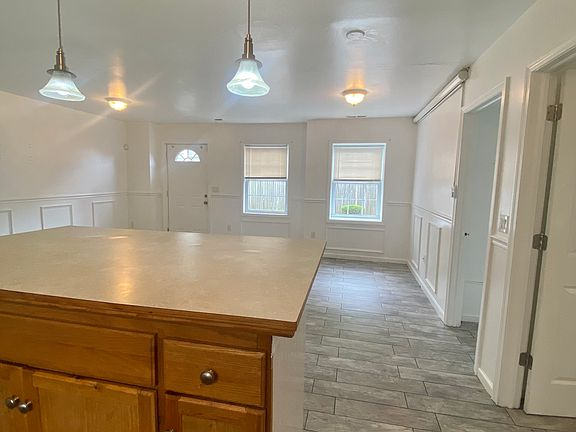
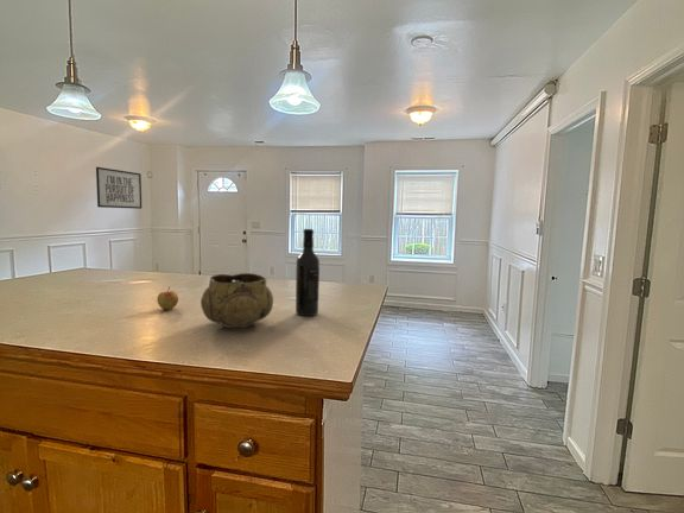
+ apple [156,286,179,311]
+ decorative bowl [200,272,274,329]
+ mirror [95,166,142,210]
+ wine bottle [294,228,321,317]
